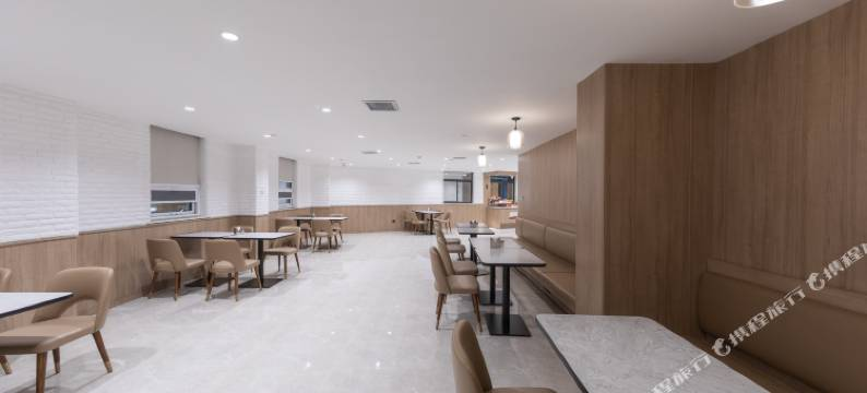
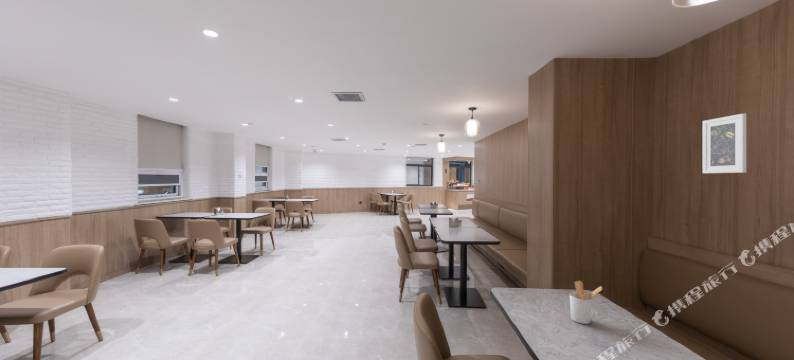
+ utensil holder [568,280,604,325]
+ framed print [702,113,747,174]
